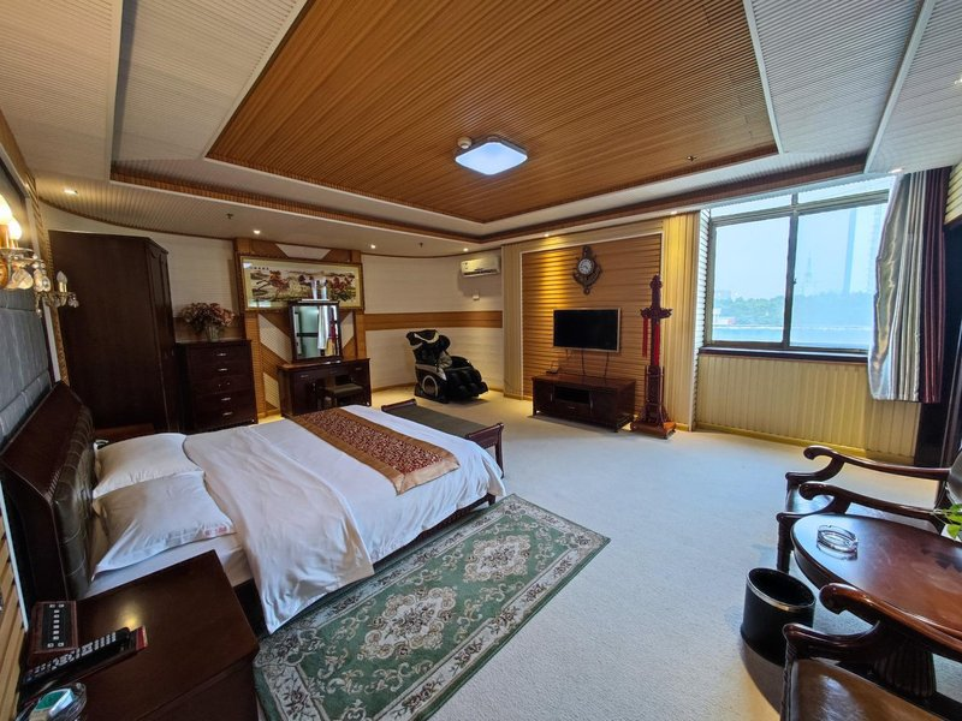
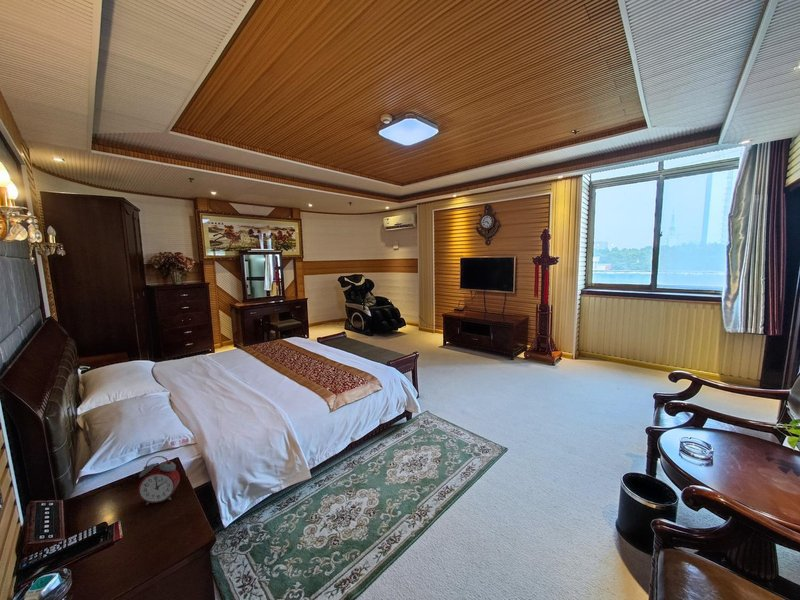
+ alarm clock [137,455,181,506]
